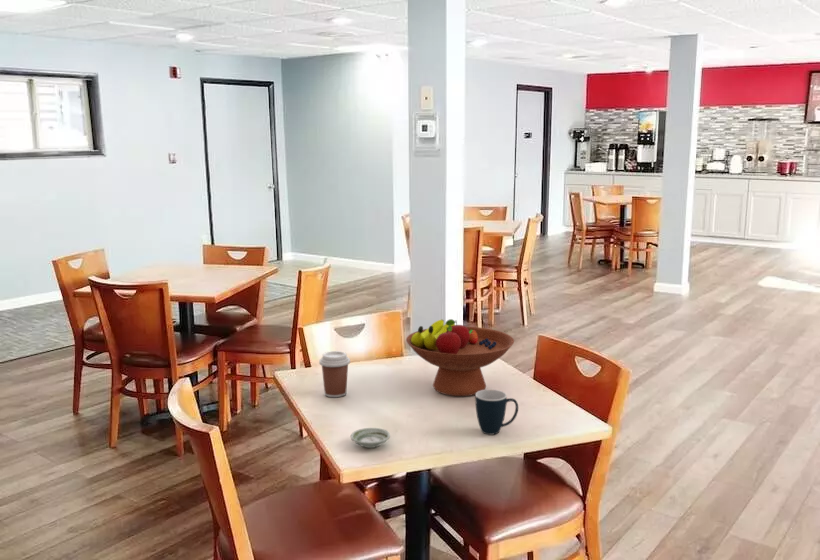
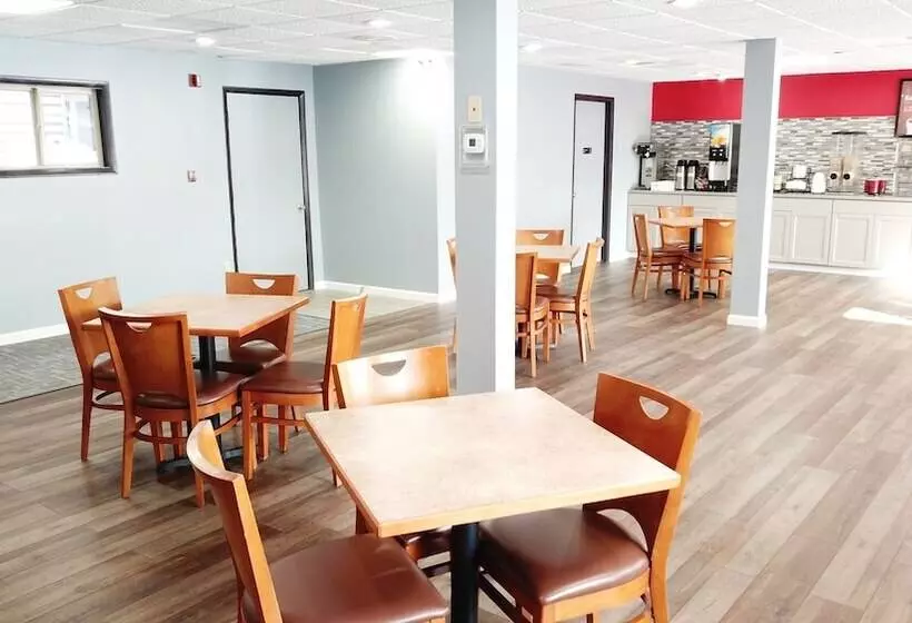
- fruit bowl [405,318,515,397]
- mug [474,389,519,436]
- saucer [350,427,391,449]
- coffee cup [318,350,351,398]
